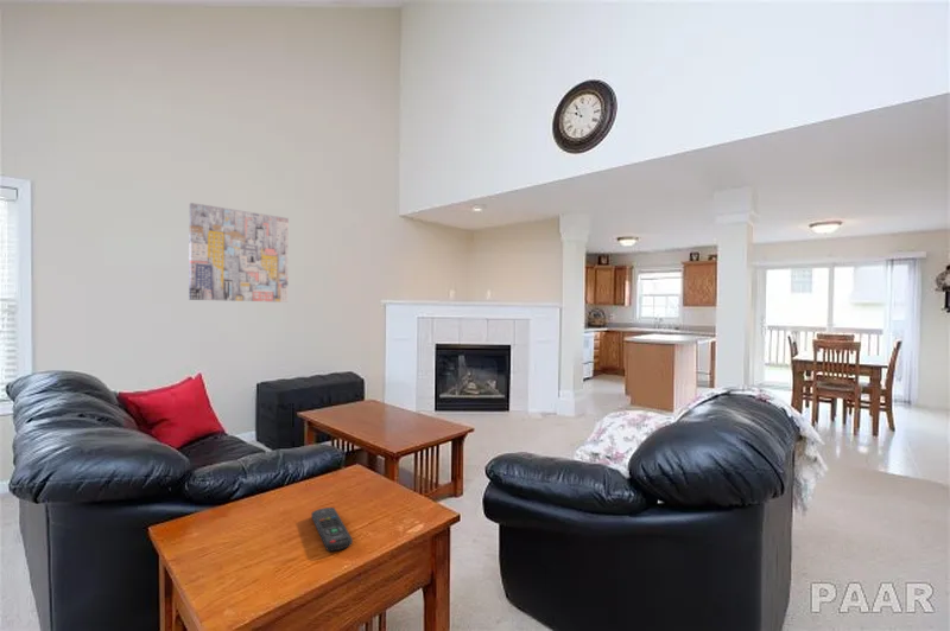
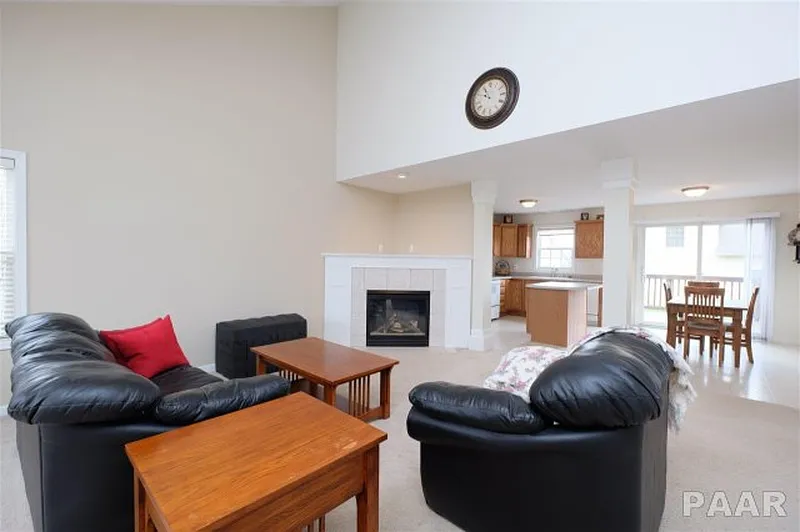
- remote control [310,506,354,552]
- wall art [188,202,290,304]
